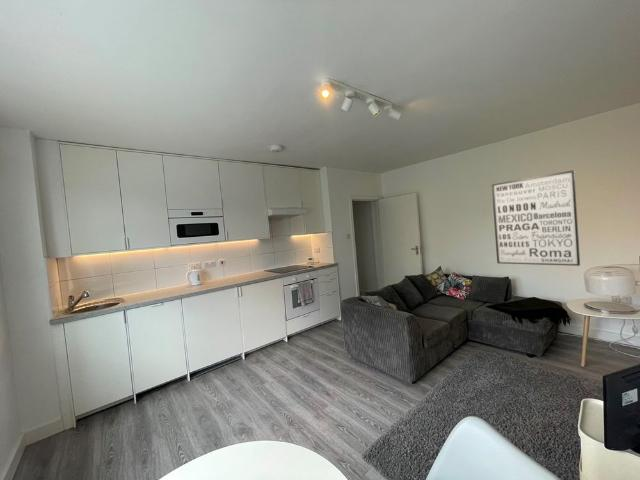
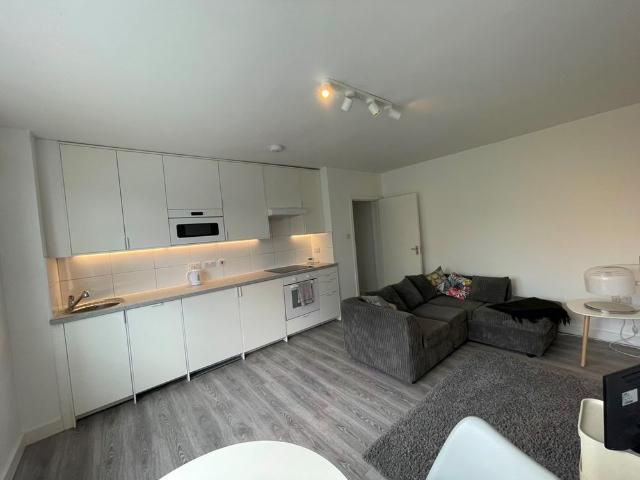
- wall art [491,169,581,267]
